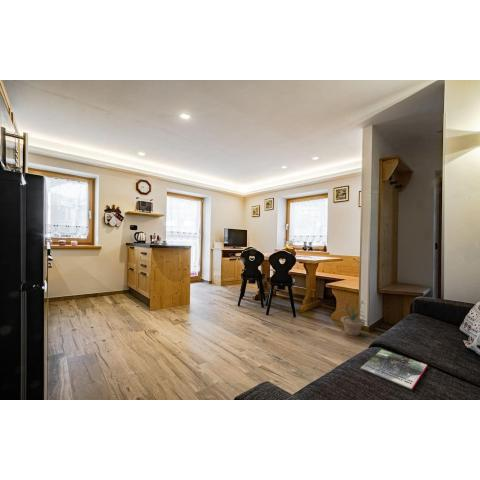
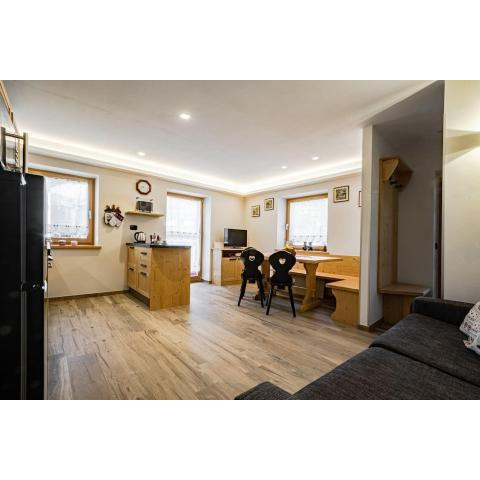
- magazine [360,349,428,391]
- potted plant [337,296,369,336]
